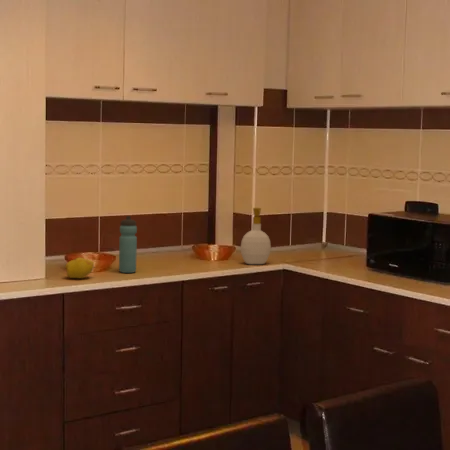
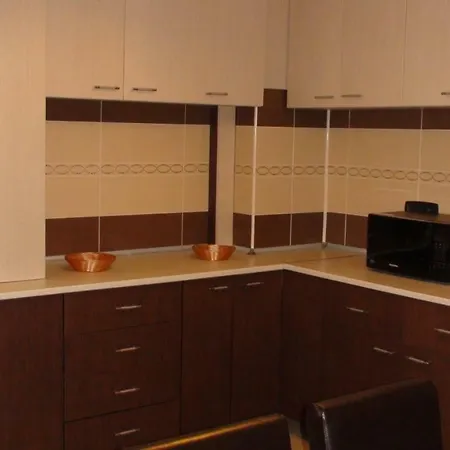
- soap bottle [240,207,272,265]
- fruit [64,257,96,279]
- water bottle [118,215,138,274]
